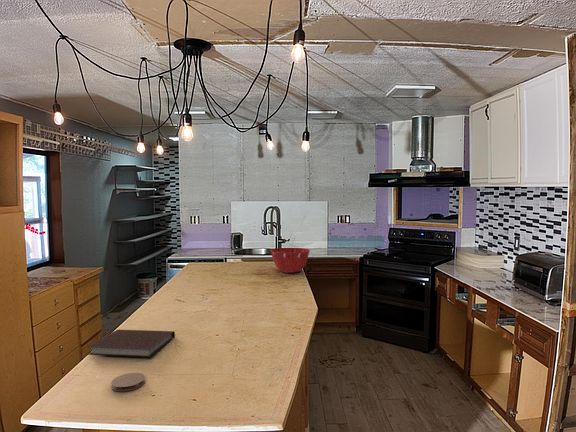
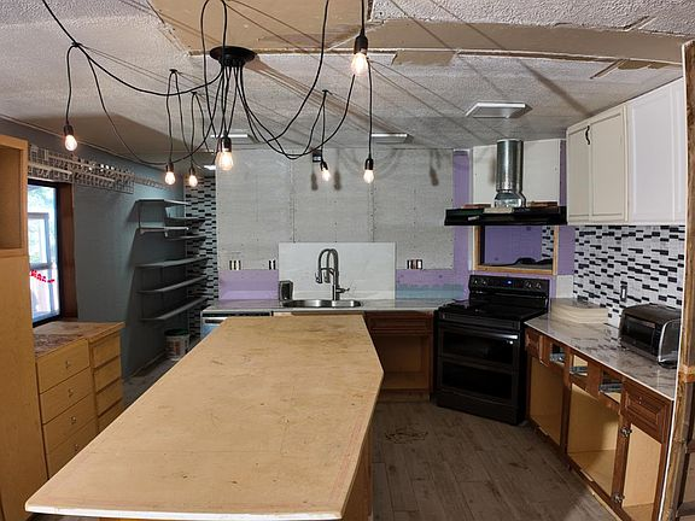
- coaster [110,372,146,392]
- notebook [86,329,176,358]
- mixing bowl [269,247,311,274]
